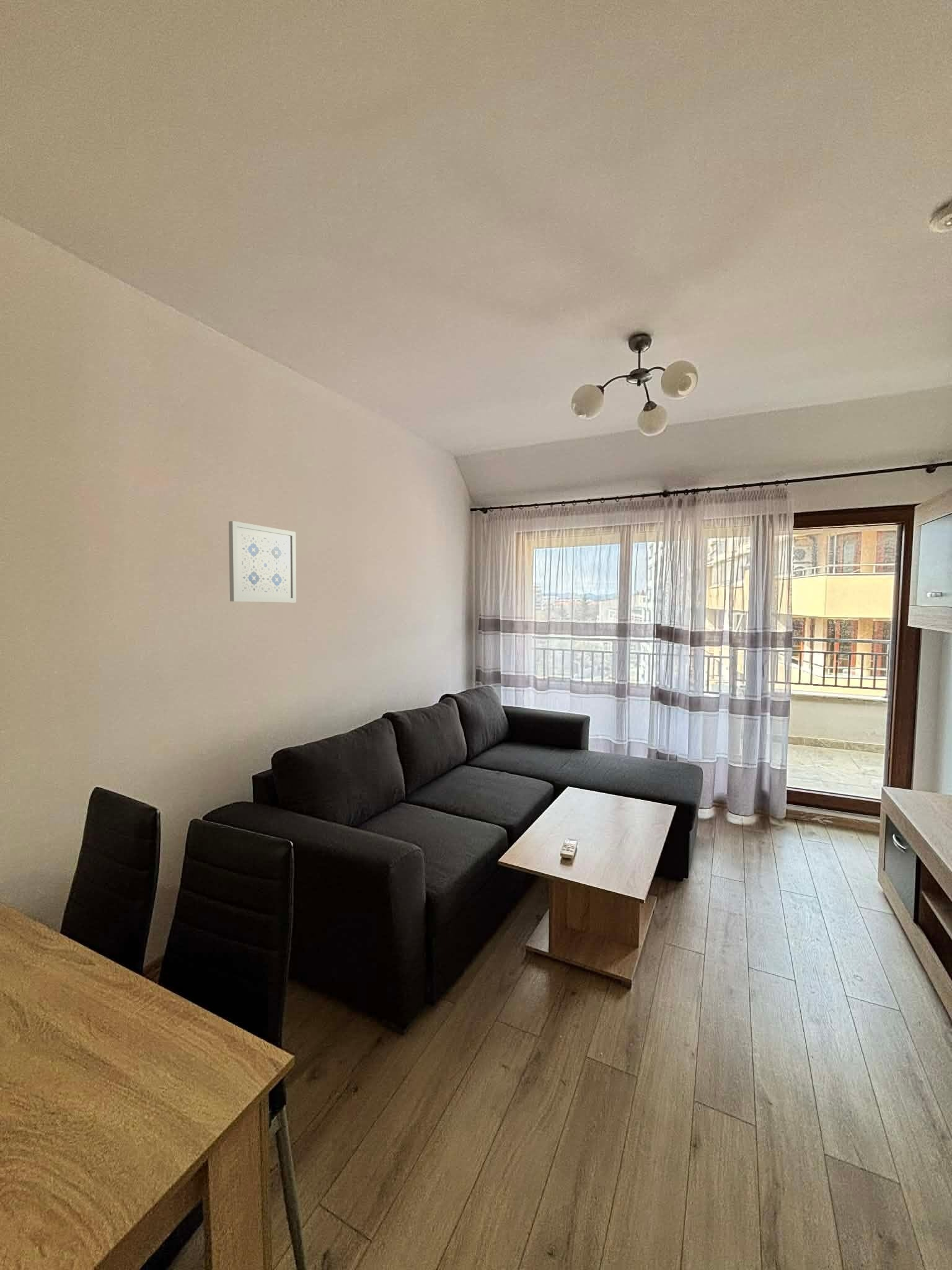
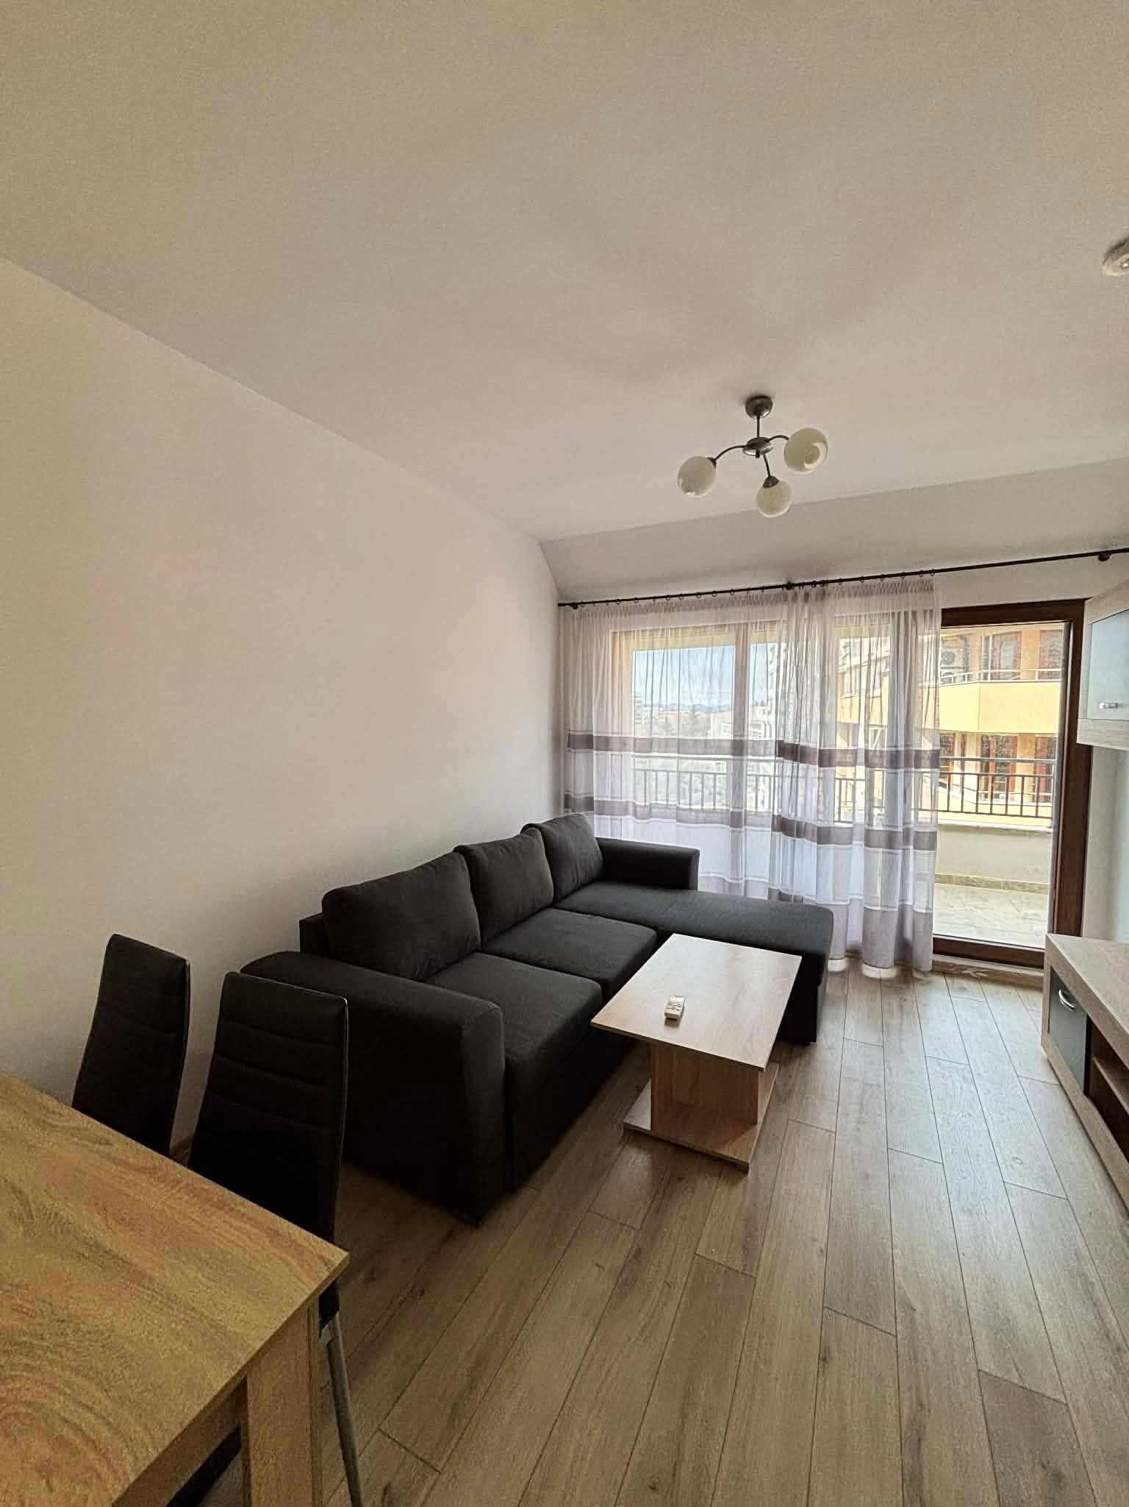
- wall art [228,520,297,603]
